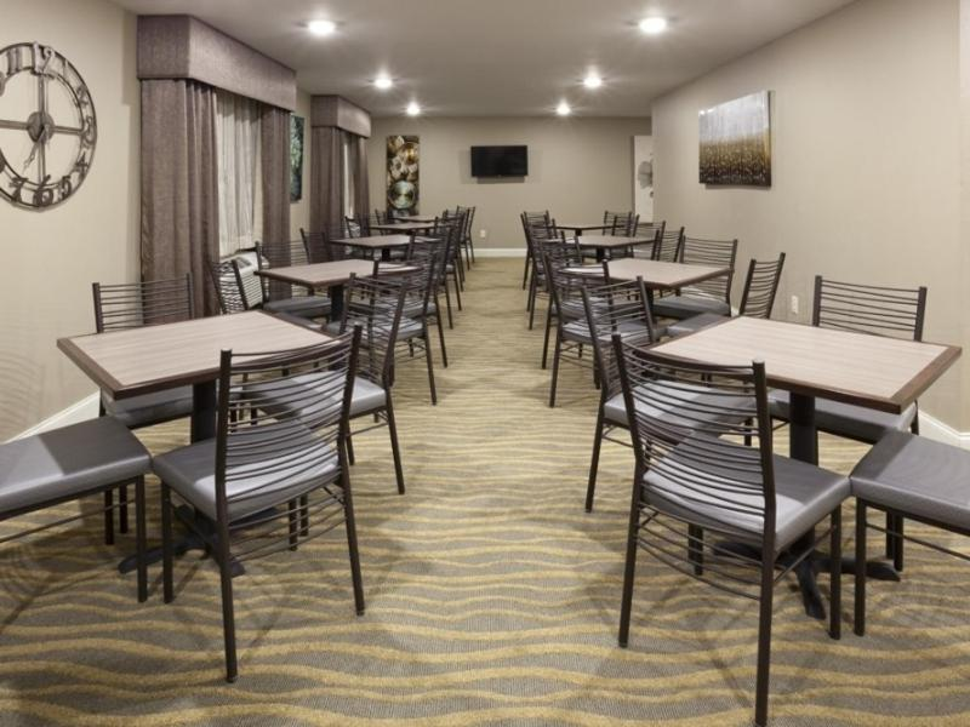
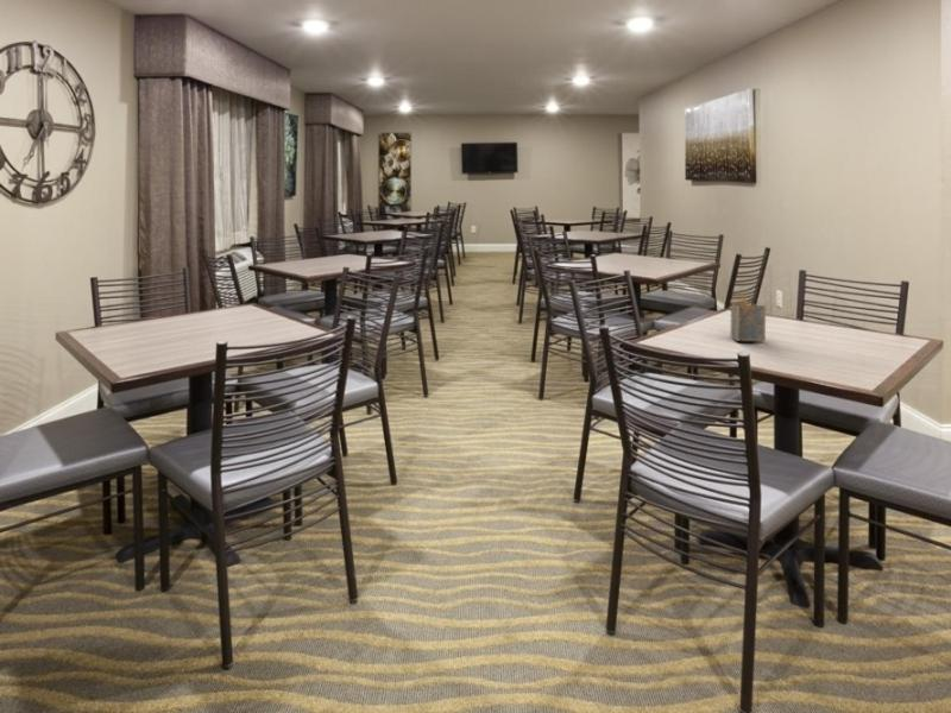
+ napkin holder [730,292,767,342]
